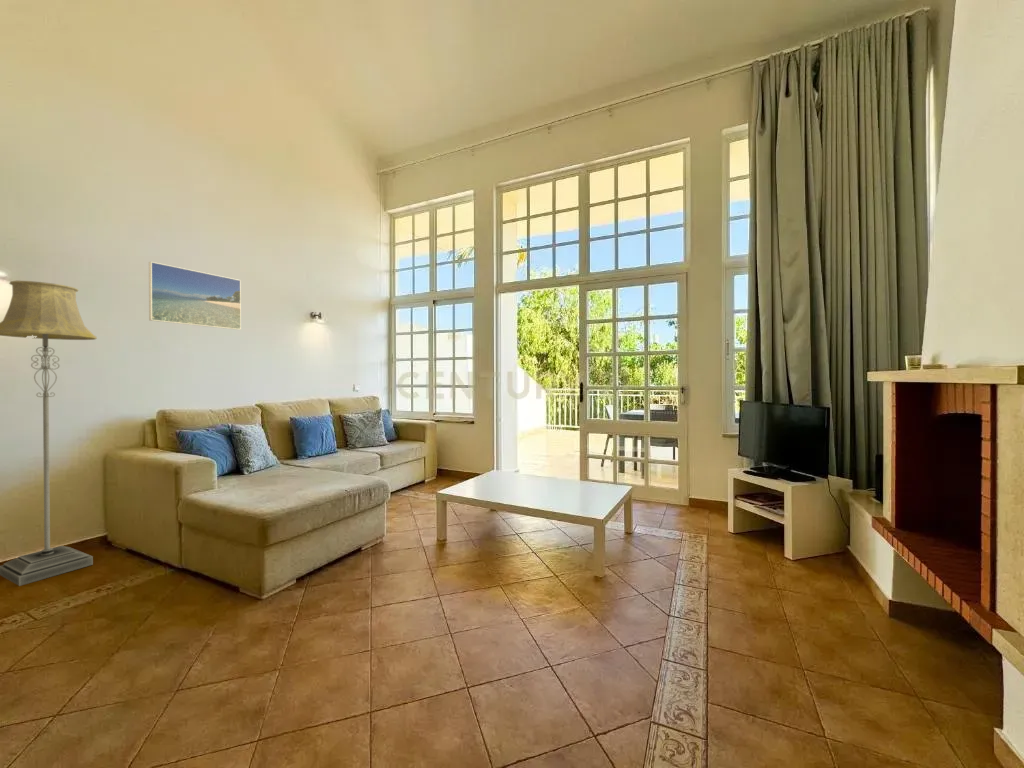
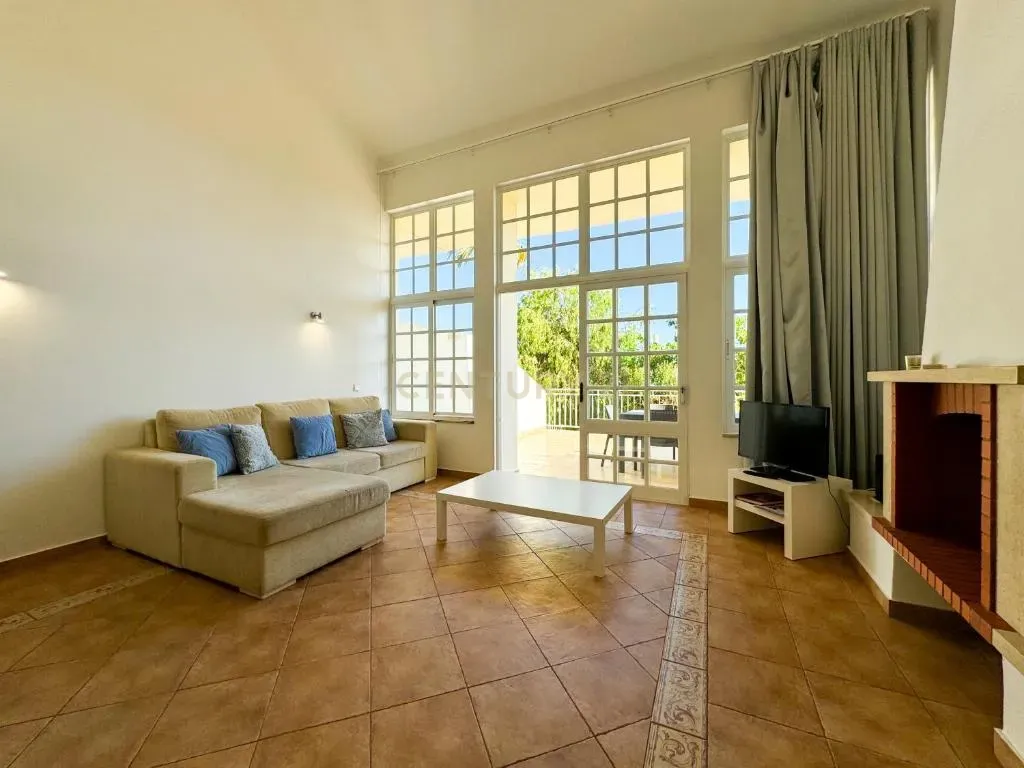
- floor lamp [0,280,98,587]
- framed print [148,261,242,331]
